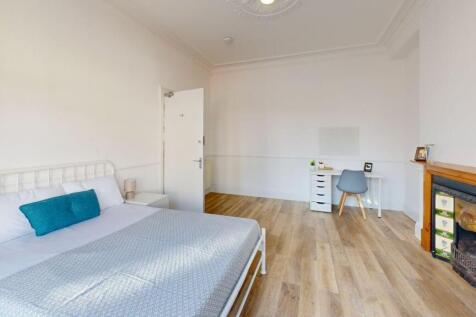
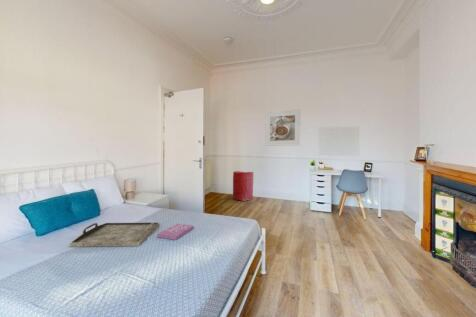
+ book [157,223,195,241]
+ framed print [264,109,301,147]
+ laundry hamper [232,170,254,202]
+ serving tray [69,221,160,248]
